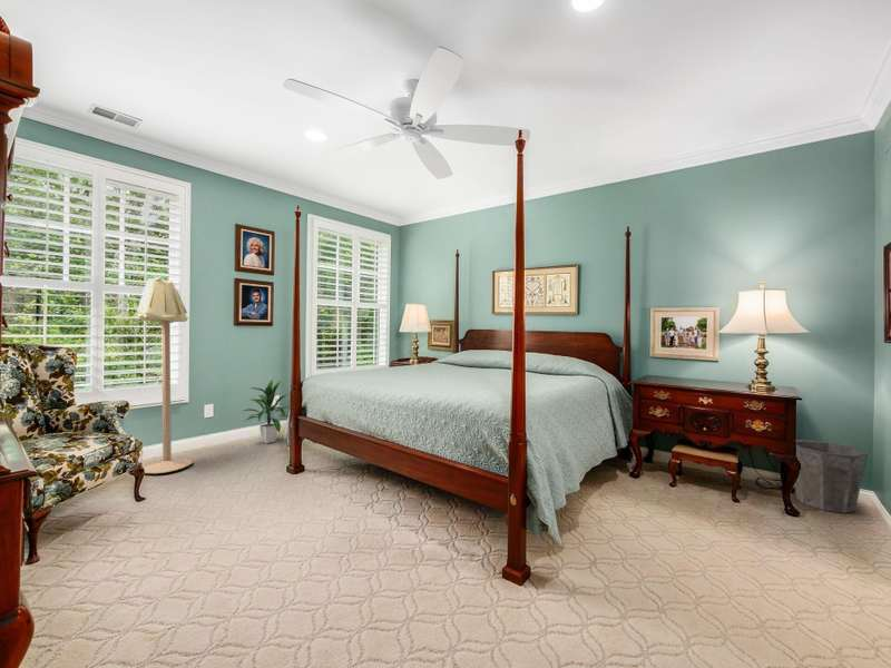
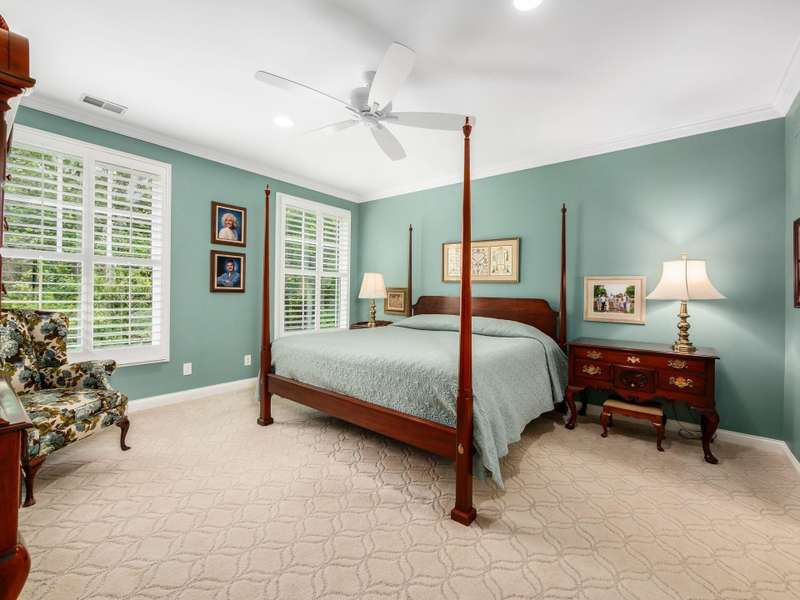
- floor lamp [136,275,194,474]
- indoor plant [242,377,291,444]
- waste bin [794,439,869,514]
